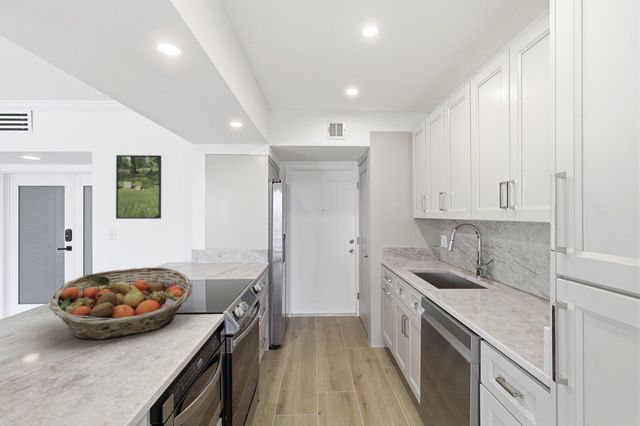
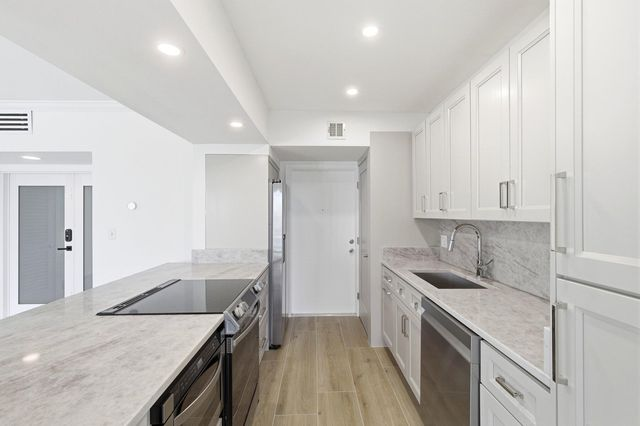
- fruit basket [48,266,193,341]
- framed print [115,154,162,220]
